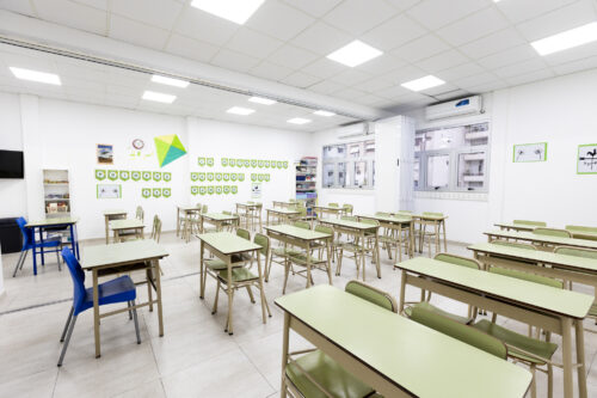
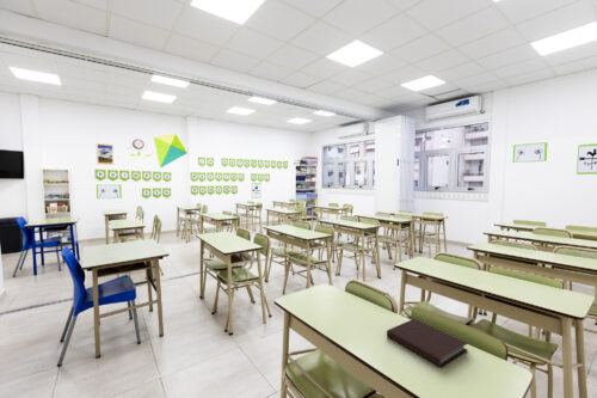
+ notebook [386,318,469,368]
